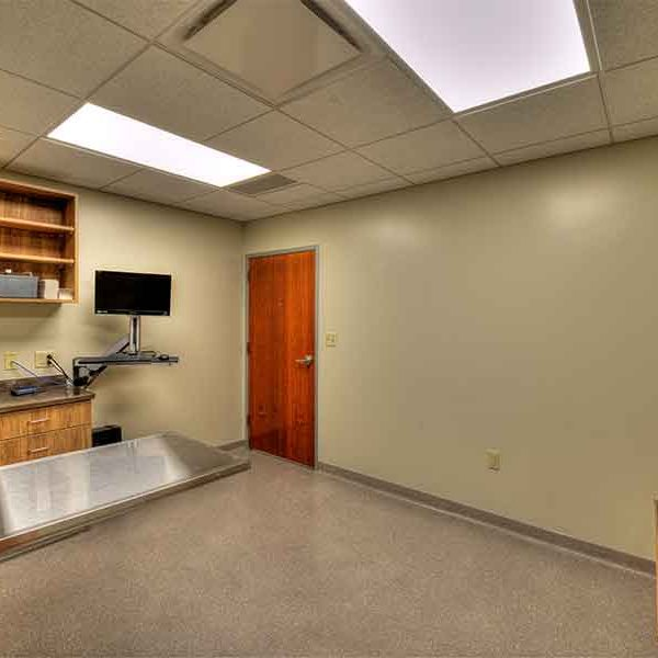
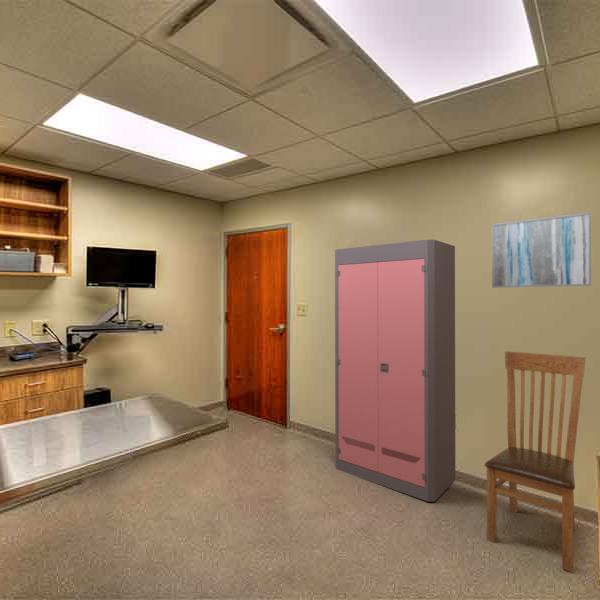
+ wall art [491,212,592,289]
+ chair [484,350,587,573]
+ storage cabinet [334,239,456,503]
